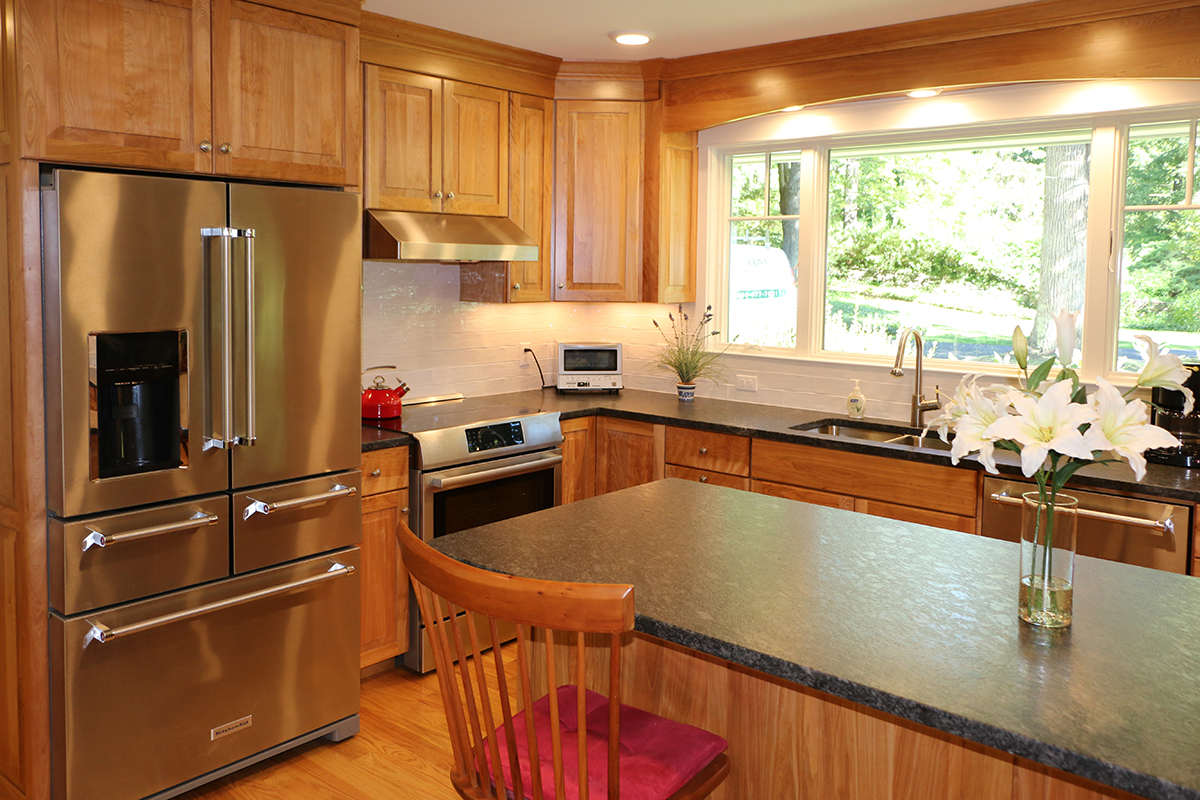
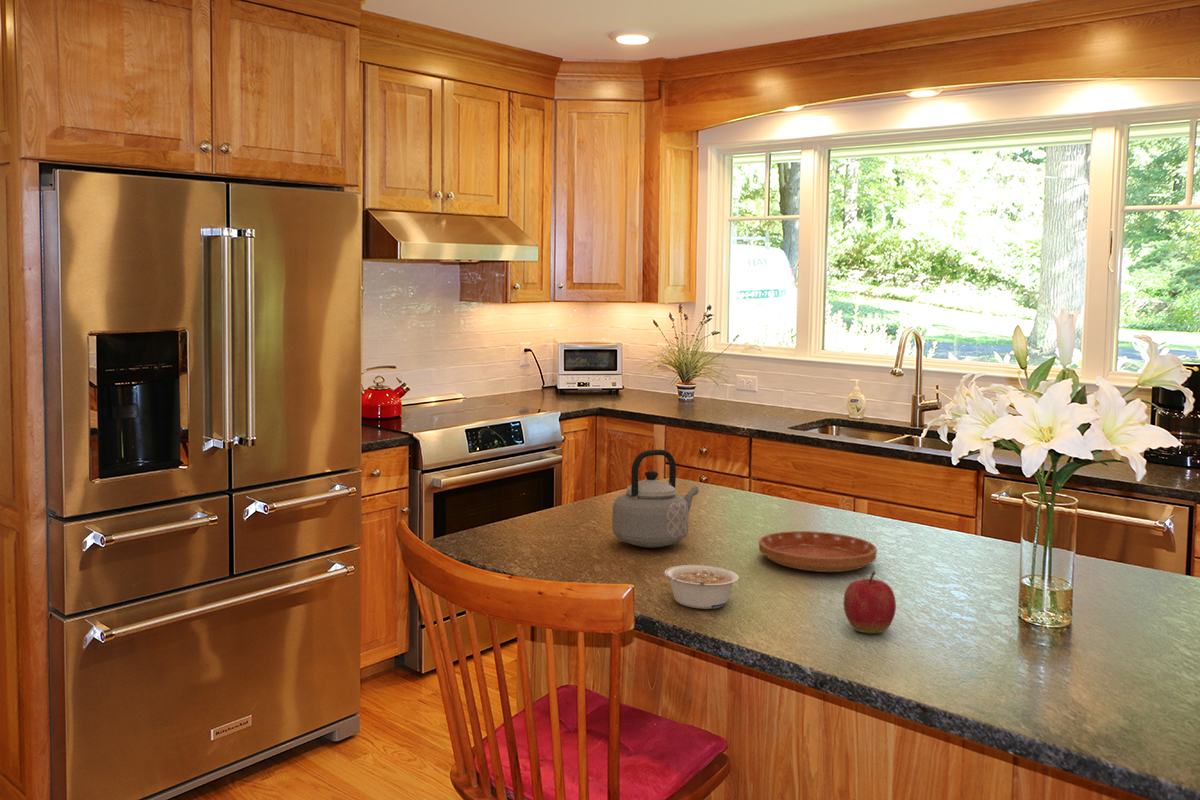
+ saucer [758,530,878,573]
+ legume [663,564,740,610]
+ teapot [611,449,700,549]
+ apple [842,570,897,635]
